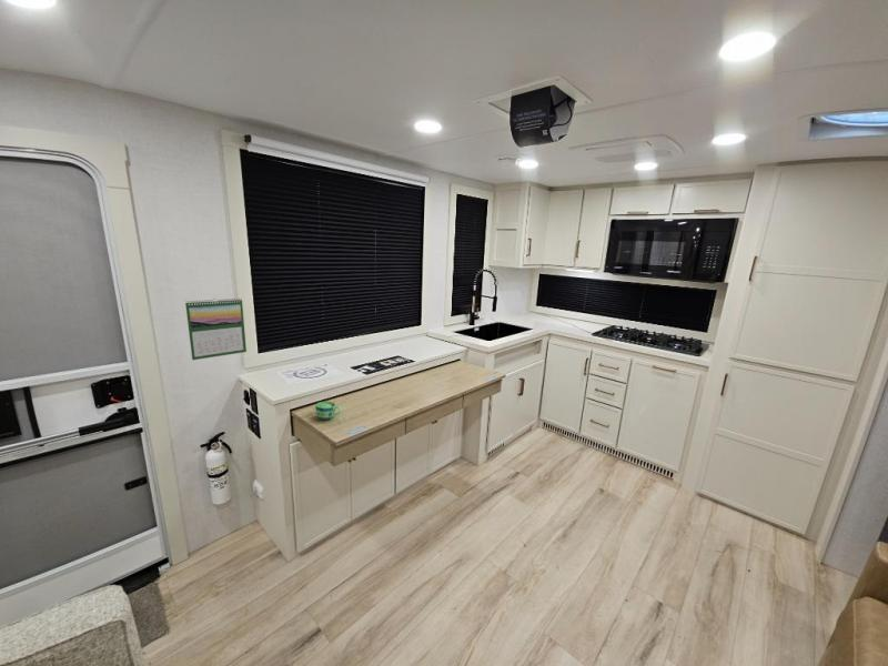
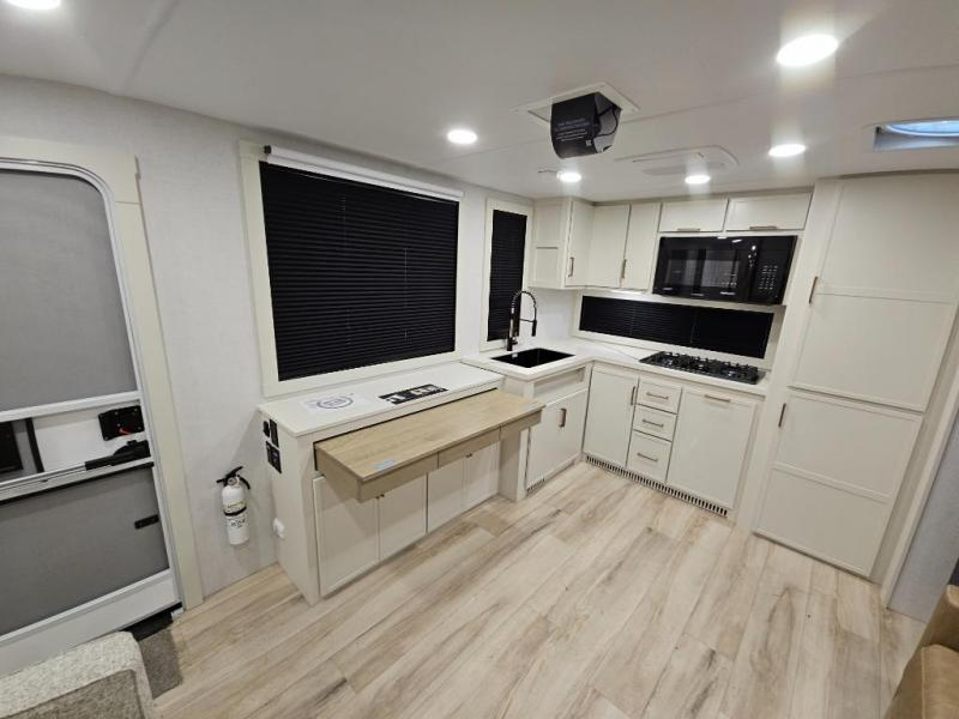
- calendar [184,297,248,361]
- cup [314,401,342,421]
